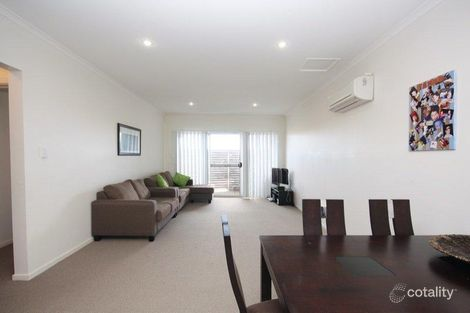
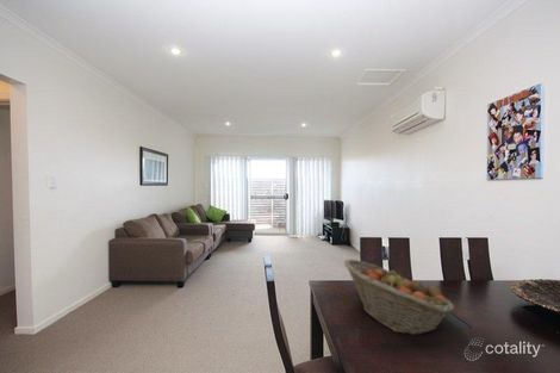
+ fruit basket [343,259,456,336]
